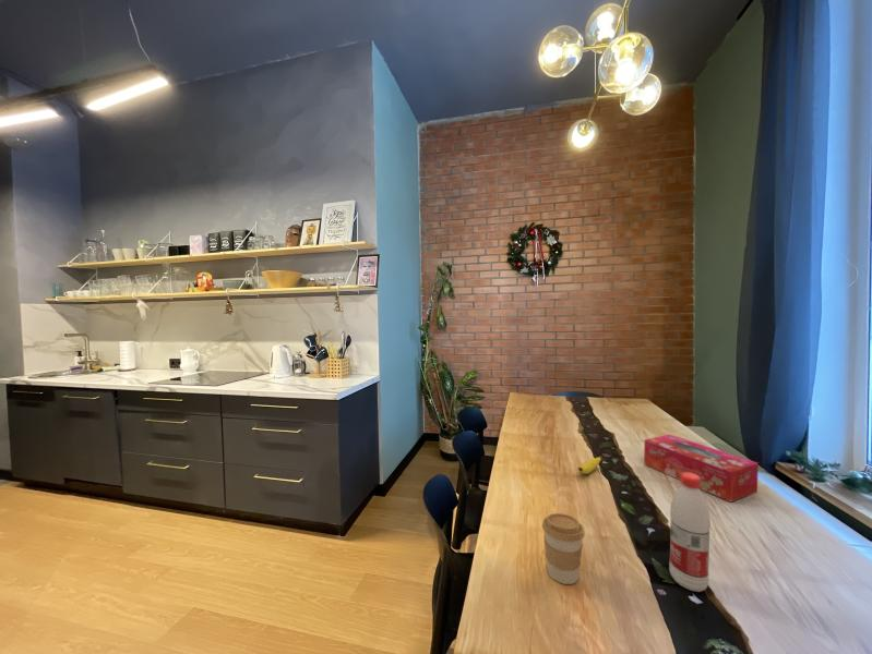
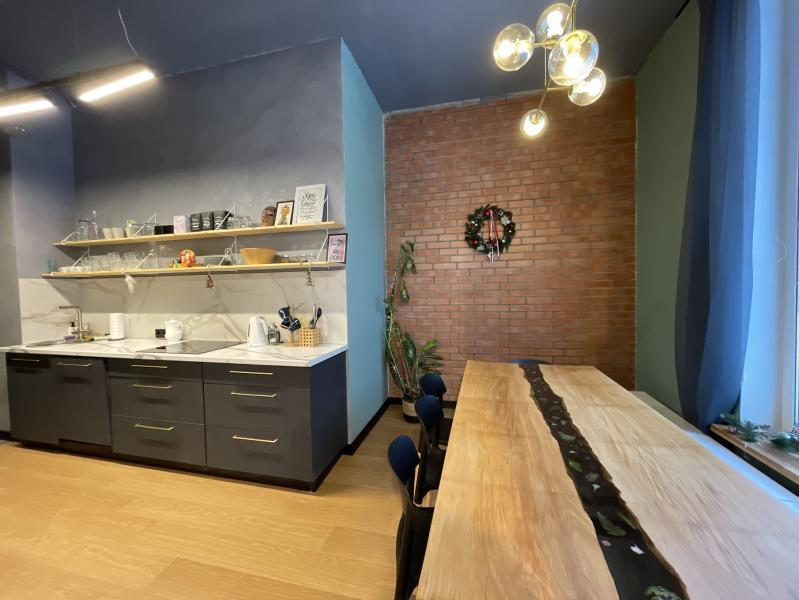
- water bottle [668,472,712,593]
- banana [577,455,604,475]
- coffee cup [541,512,586,585]
- tissue box [643,433,760,504]
